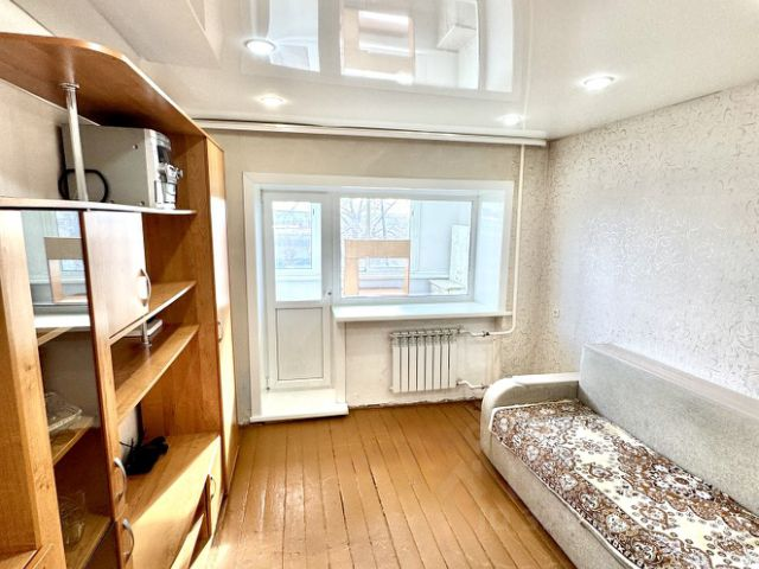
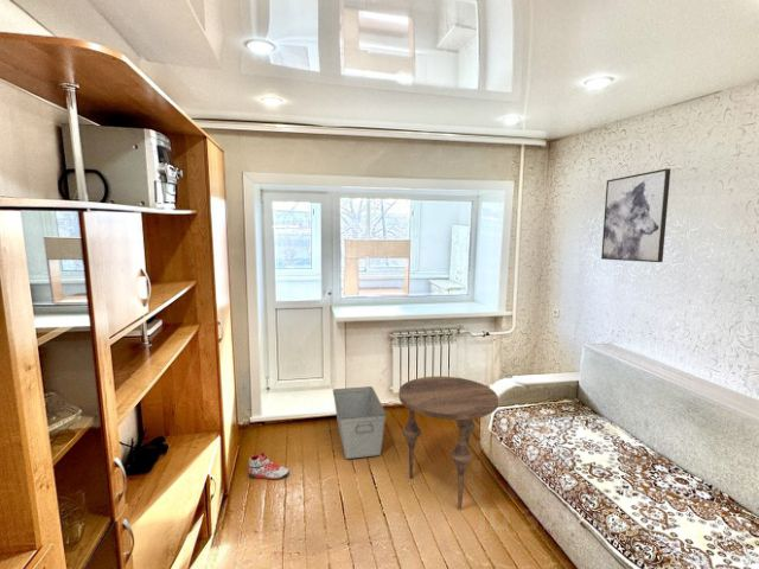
+ storage bin [332,385,388,460]
+ wall art [600,167,671,263]
+ side table [397,376,499,510]
+ sneaker [248,452,291,481]
